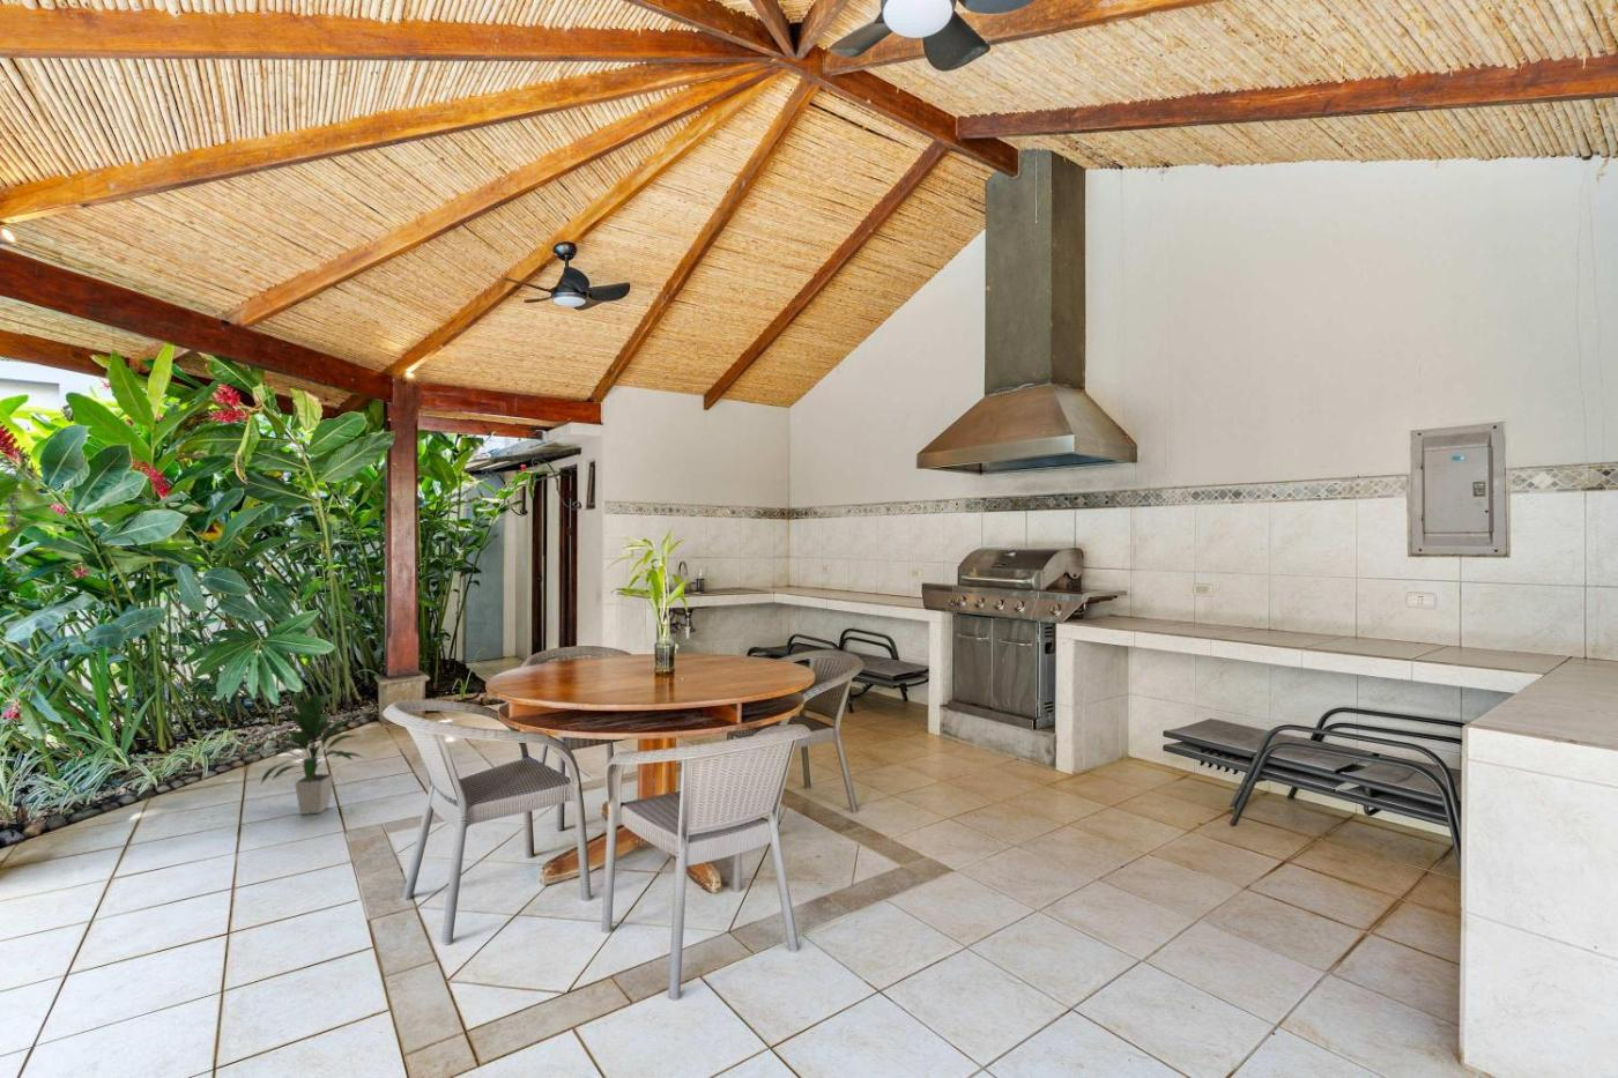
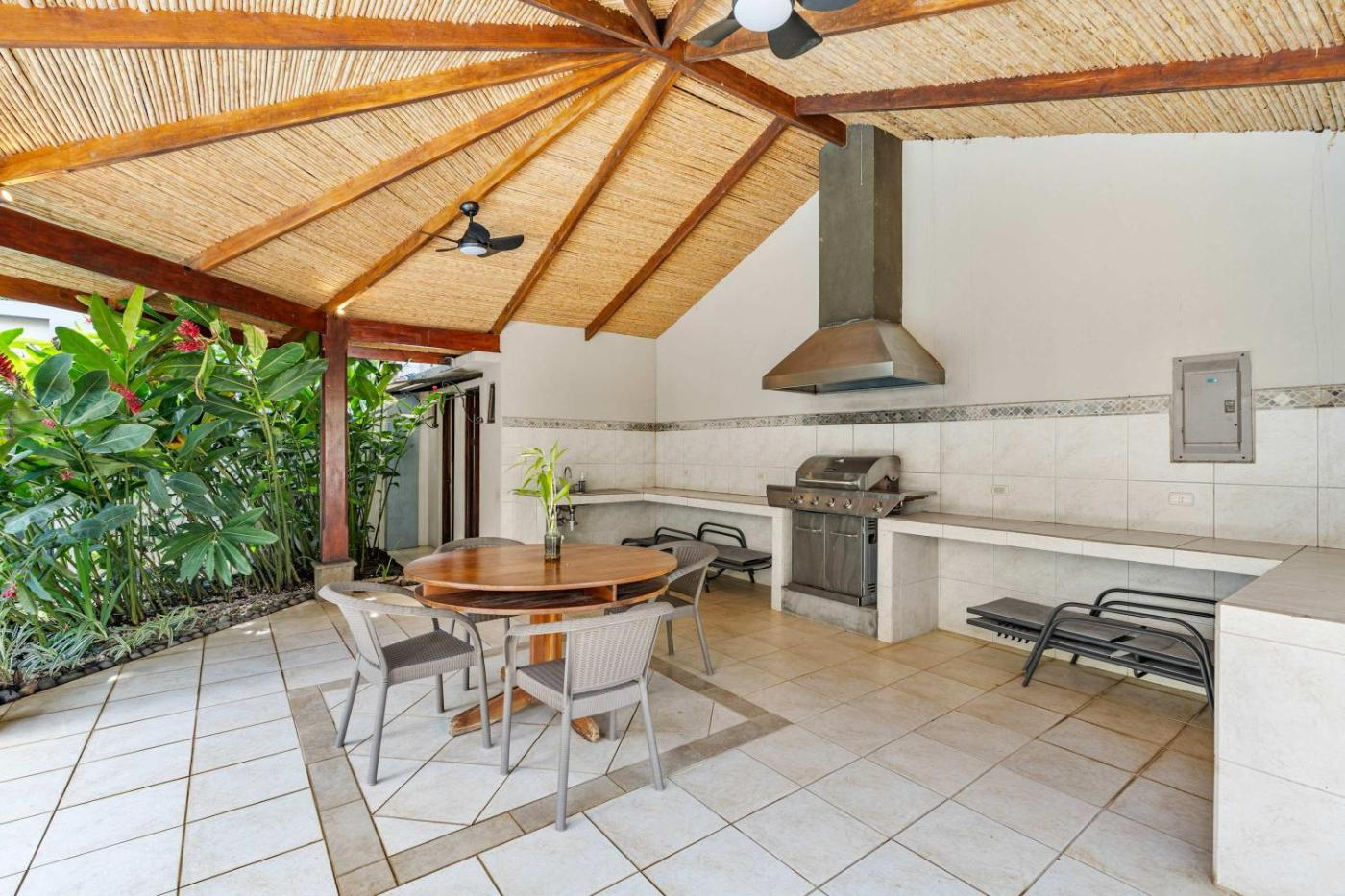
- indoor plant [260,689,368,816]
